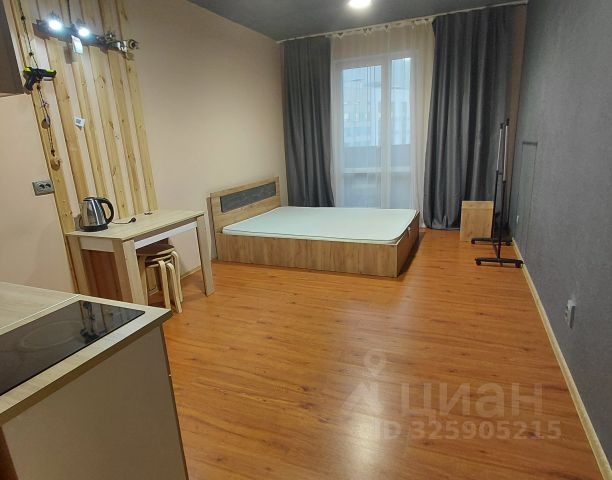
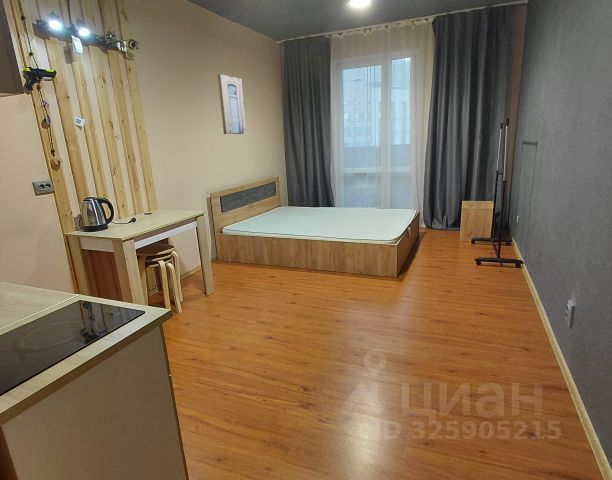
+ wall art [217,73,247,135]
